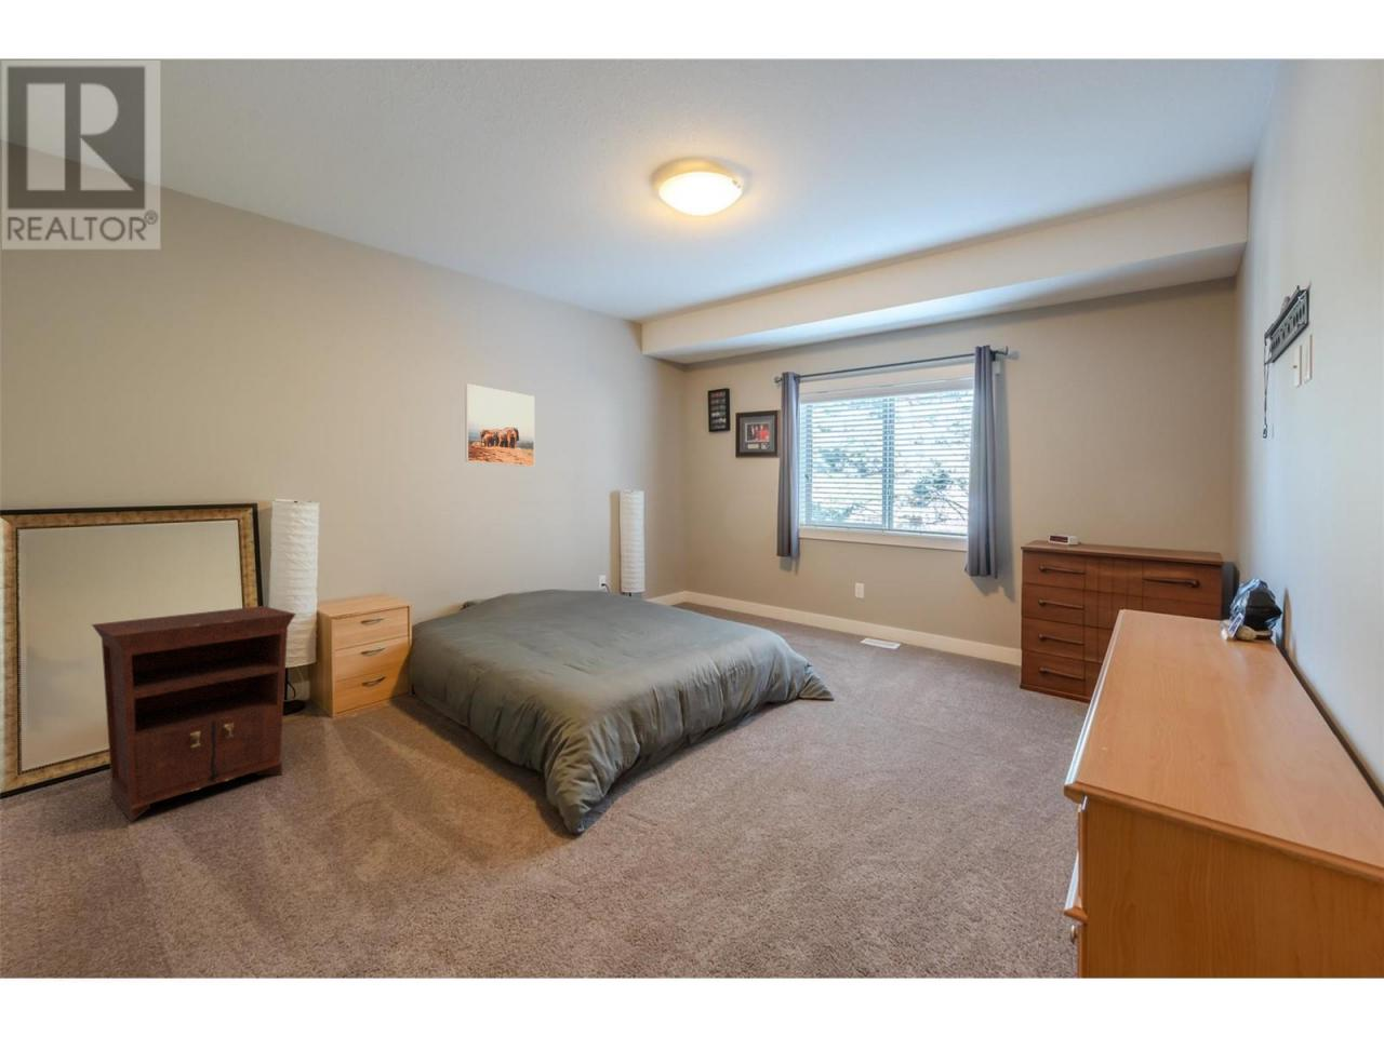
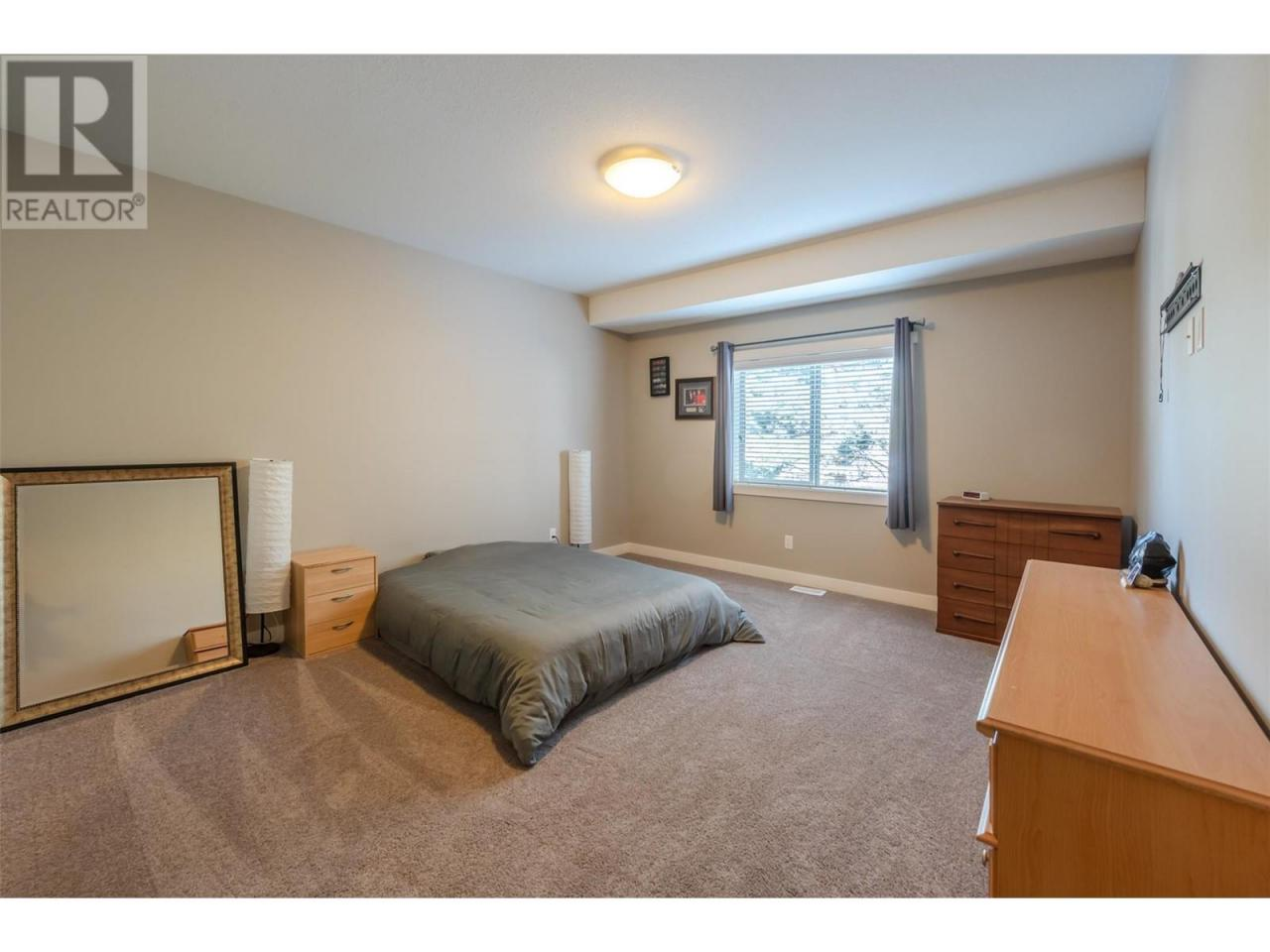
- nightstand [90,605,298,823]
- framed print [464,383,535,467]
